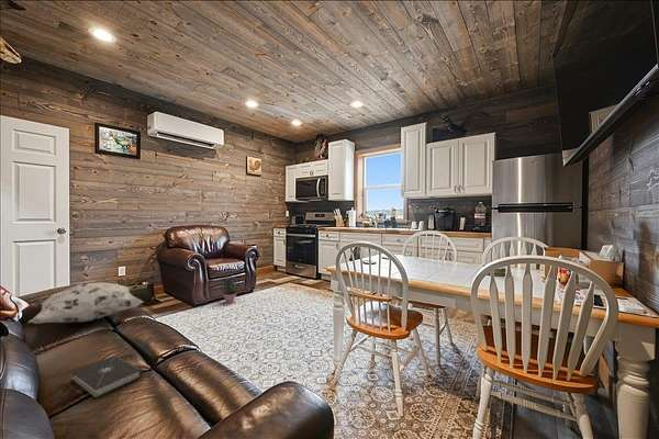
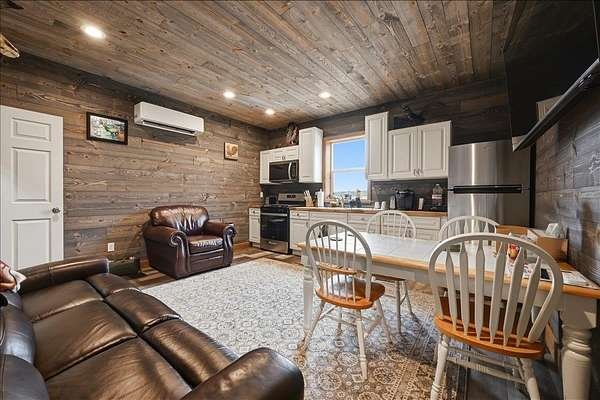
- decorative pillow [27,281,144,325]
- potted plant [220,273,241,304]
- book [70,354,144,398]
